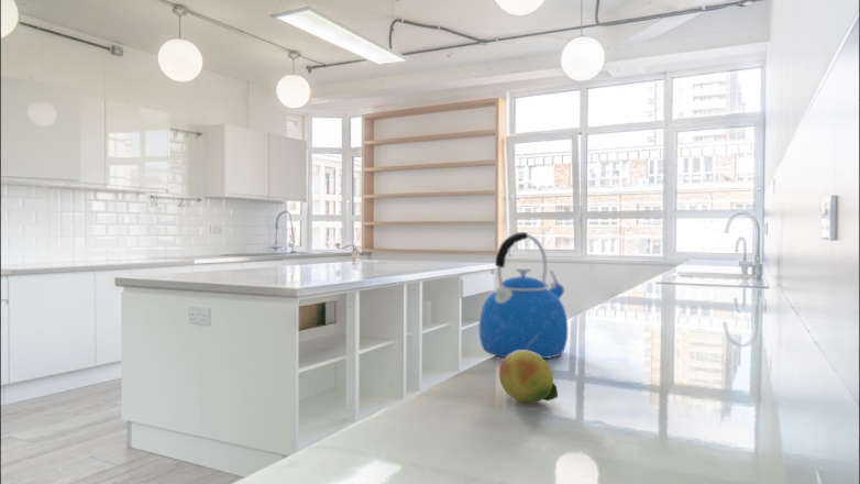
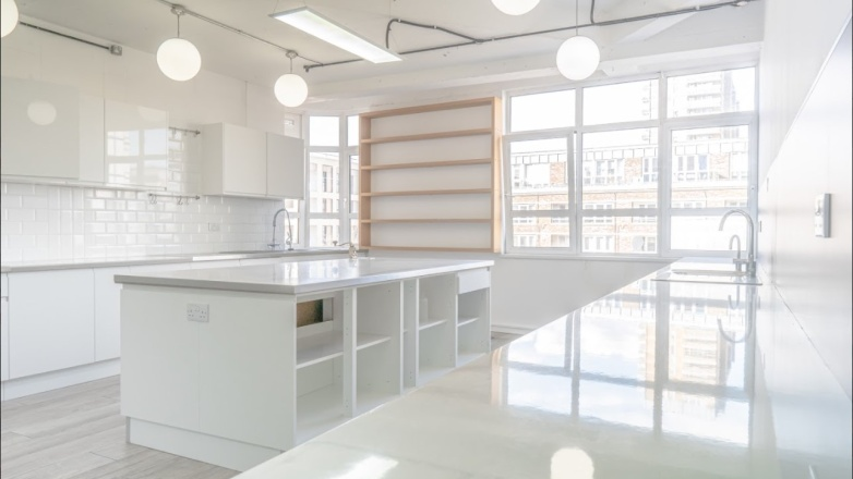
- fruit [498,351,559,404]
- kettle [478,231,569,360]
